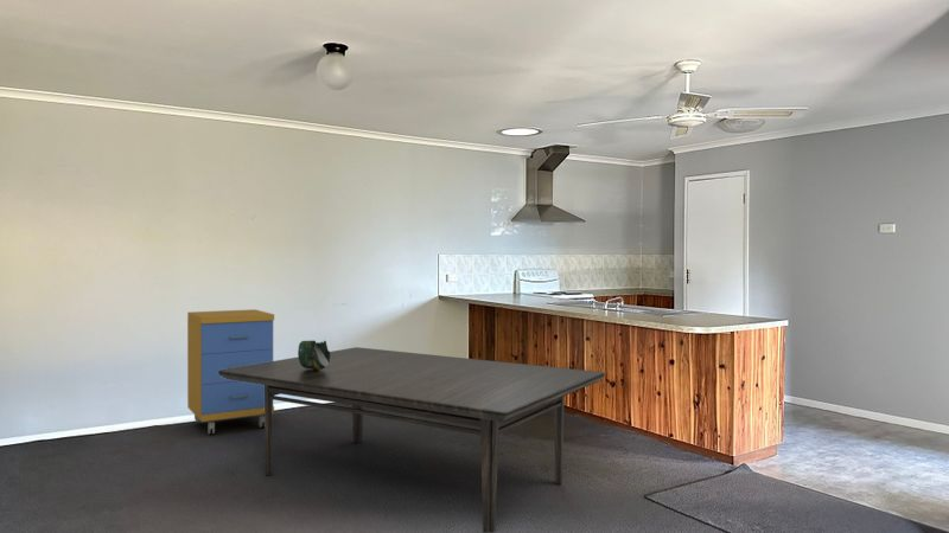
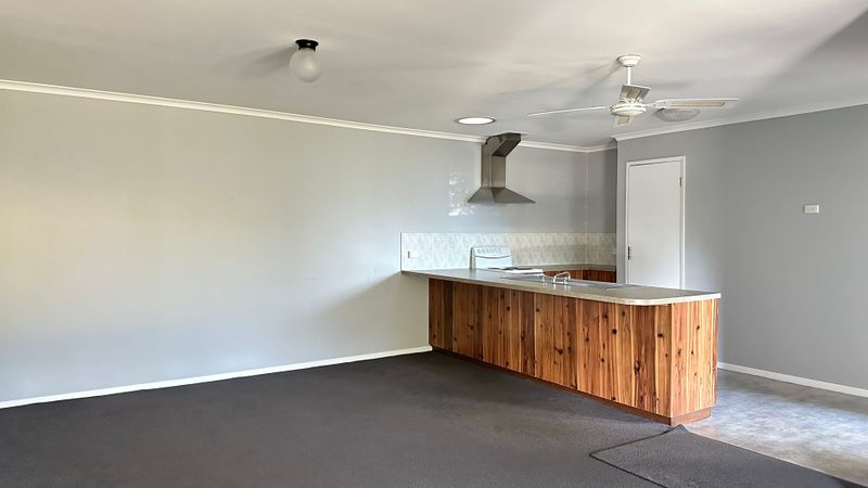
- storage cabinet [186,308,275,435]
- decorative bowl [297,340,331,371]
- dining table [218,346,606,533]
